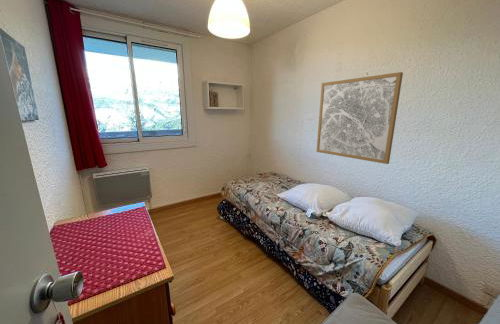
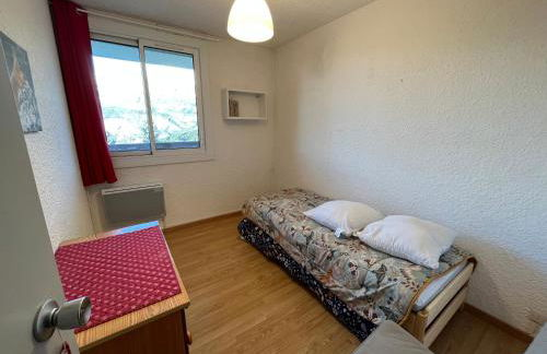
- wall art [316,71,404,165]
